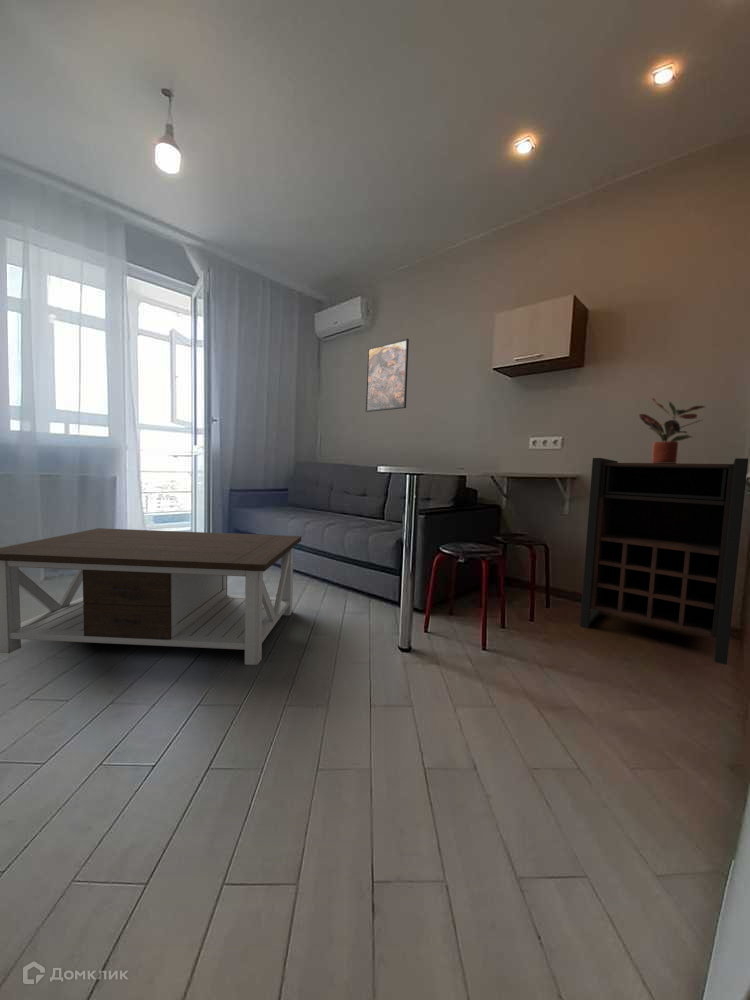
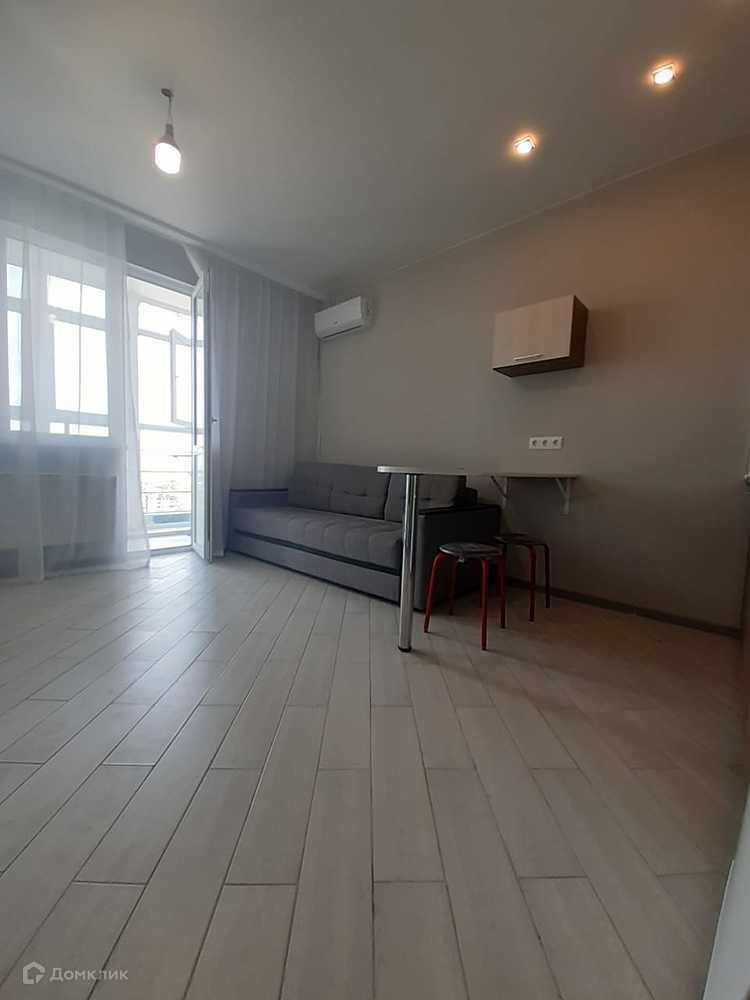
- potted plant [638,397,706,463]
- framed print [364,337,410,413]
- coffee table [0,527,302,666]
- shelving unit [579,457,749,666]
